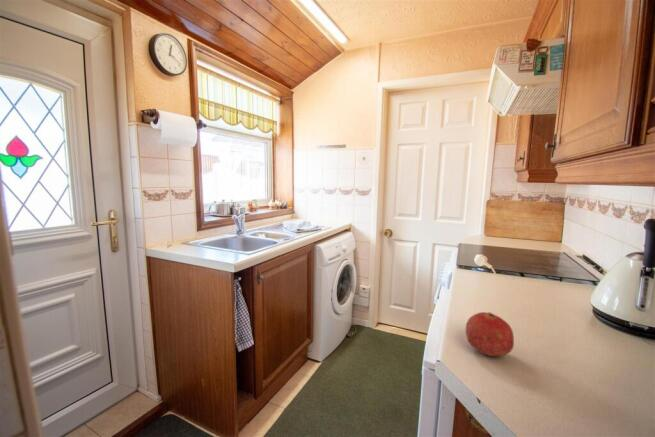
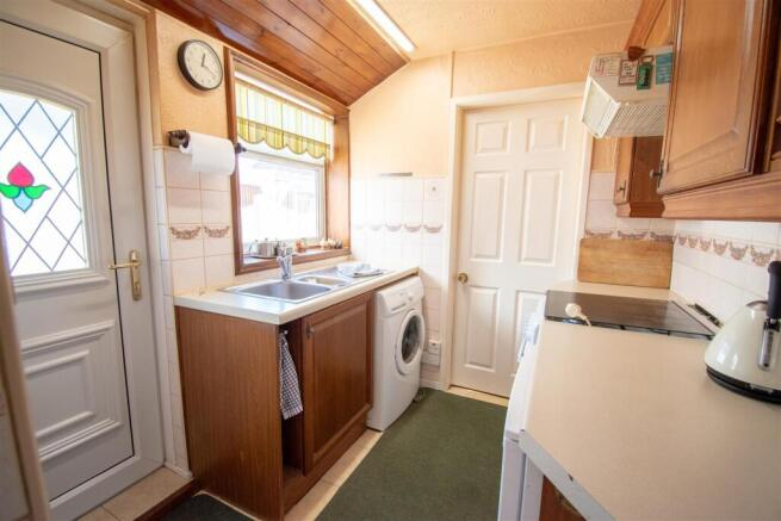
- fruit [465,311,515,357]
